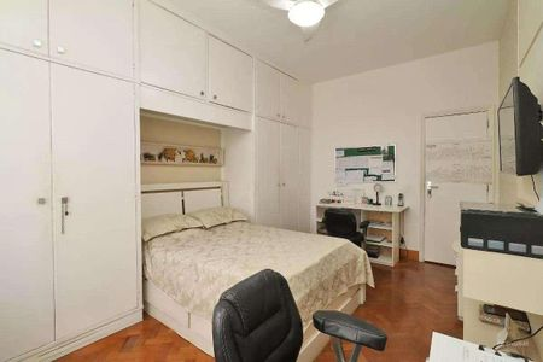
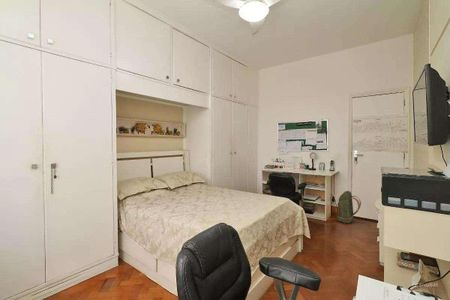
+ backpack [337,190,362,224]
